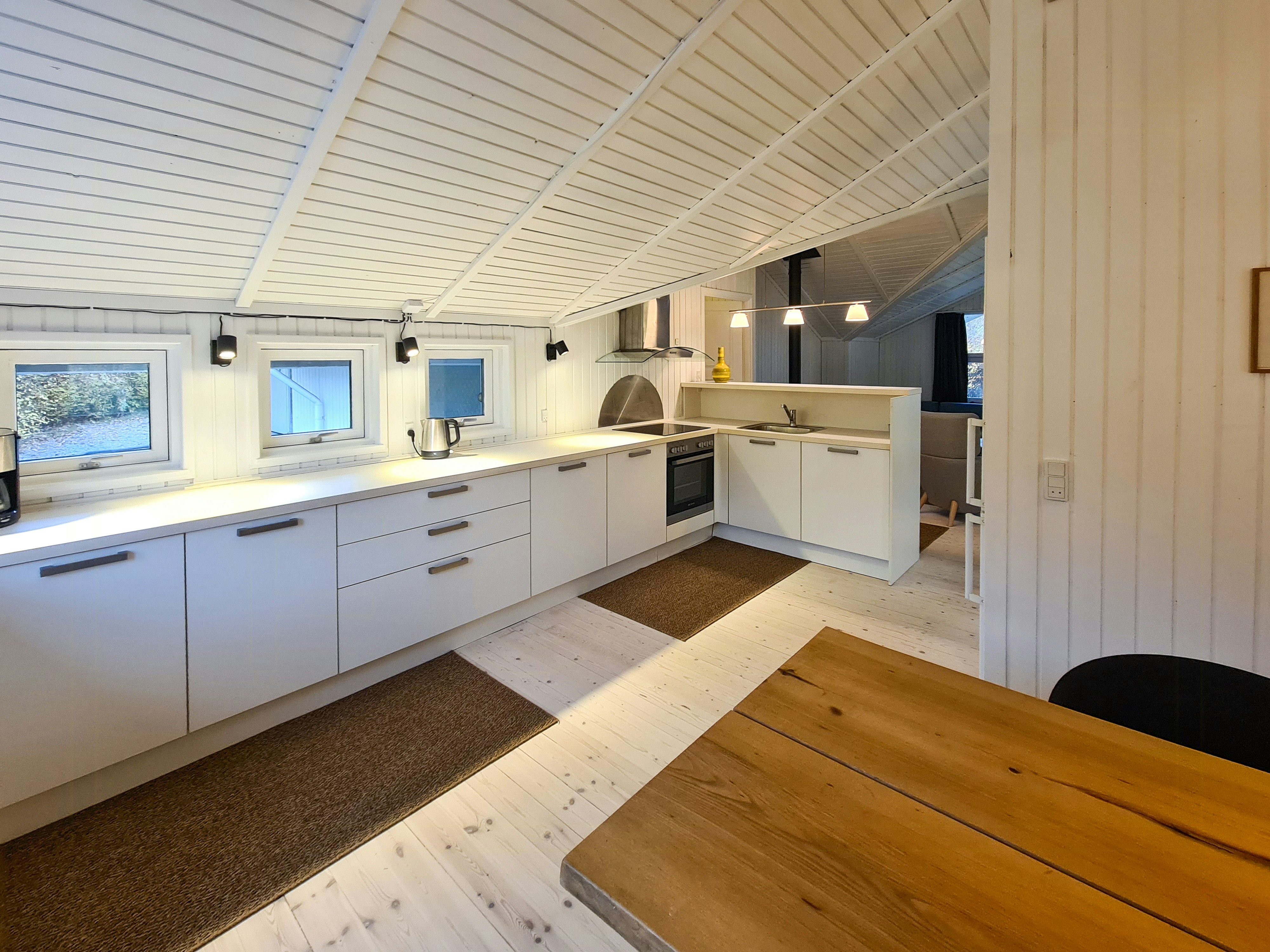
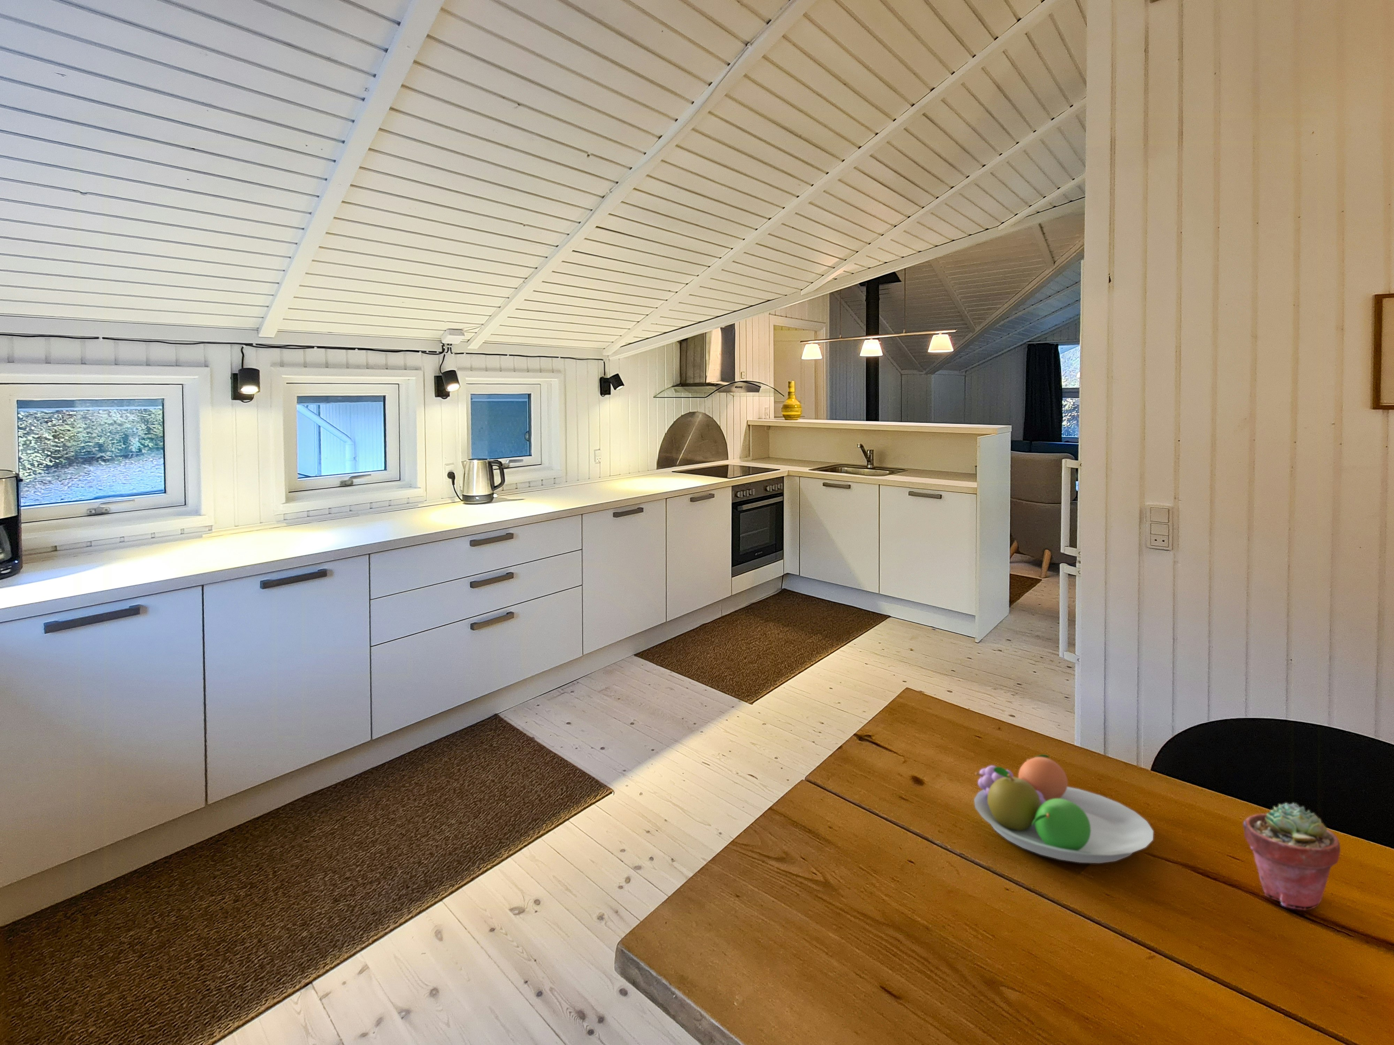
+ fruit bowl [974,754,1154,864]
+ potted succulent [1243,802,1340,910]
